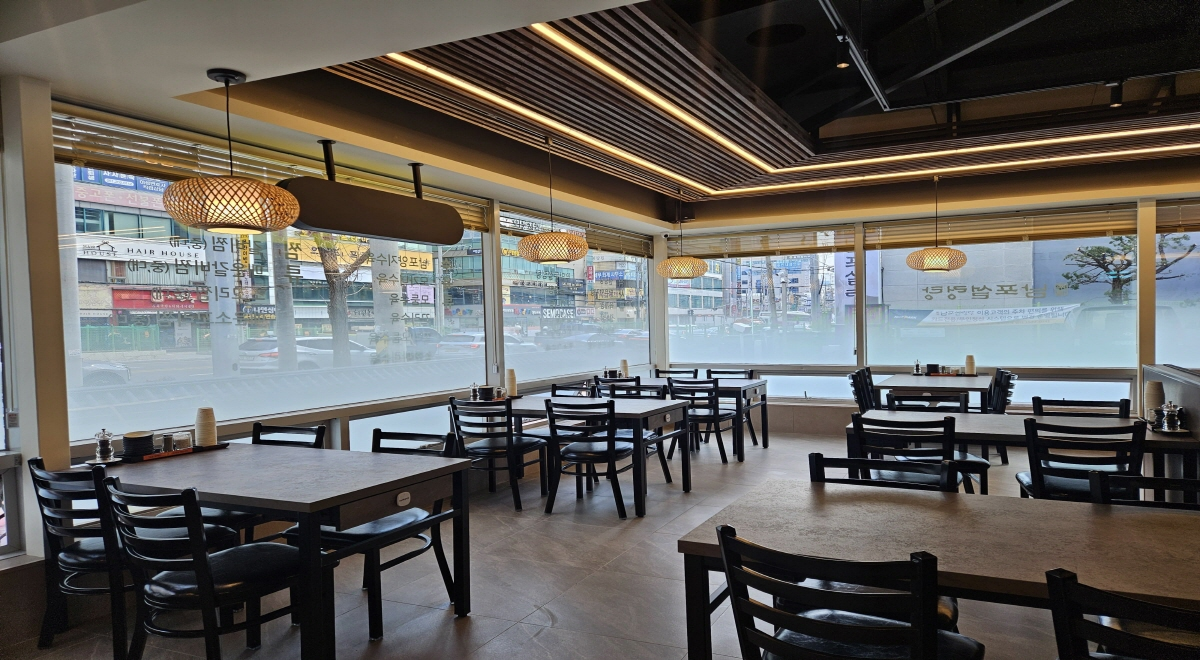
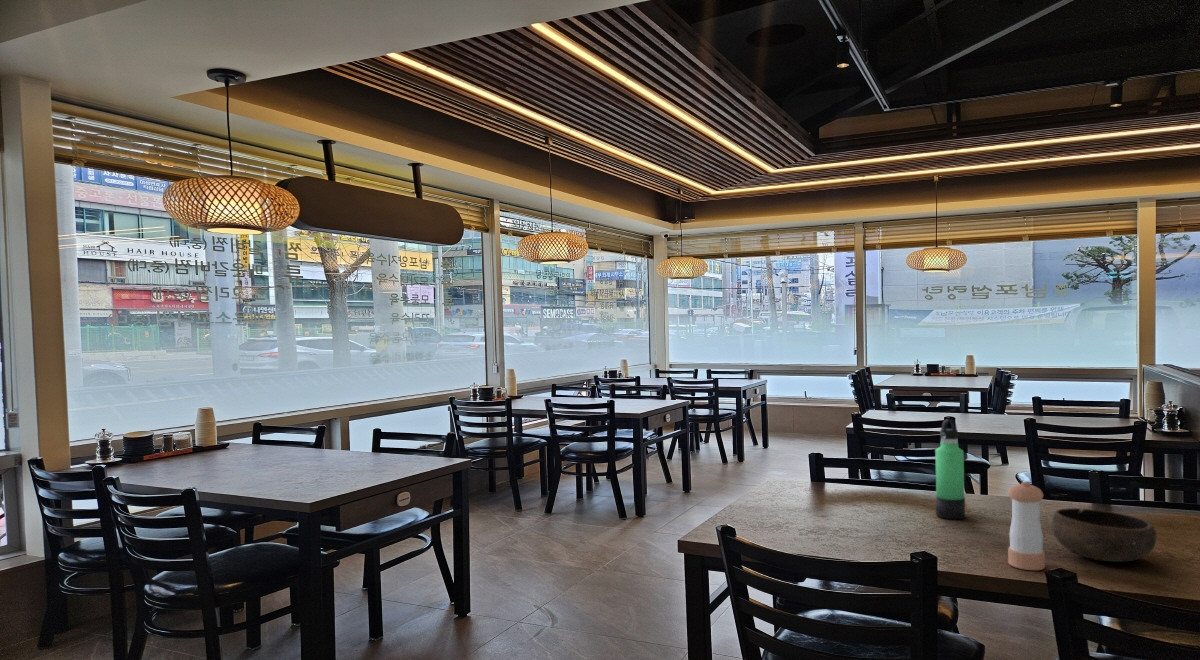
+ bowl [1051,507,1157,563]
+ pepper shaker [1007,481,1046,571]
+ thermos bottle [934,418,966,520]
